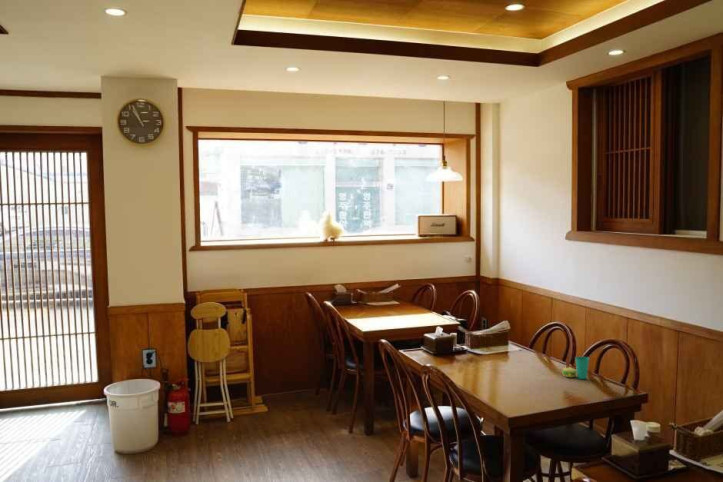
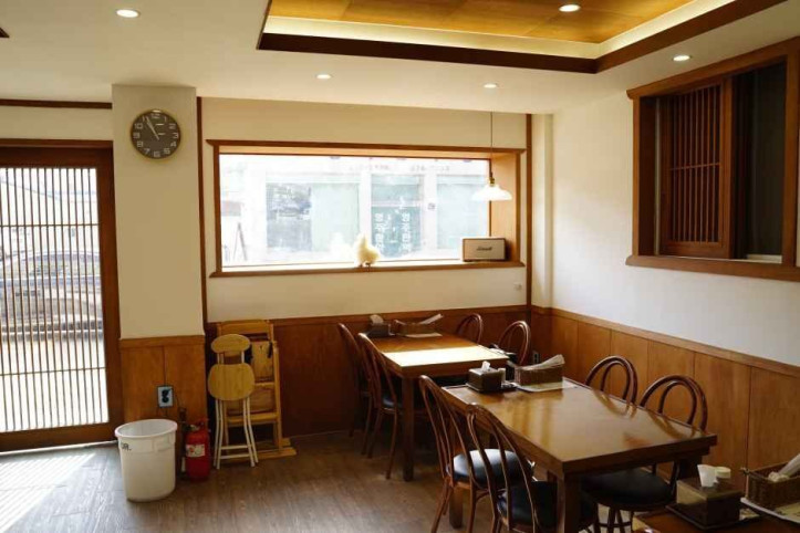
- cup [561,356,590,380]
